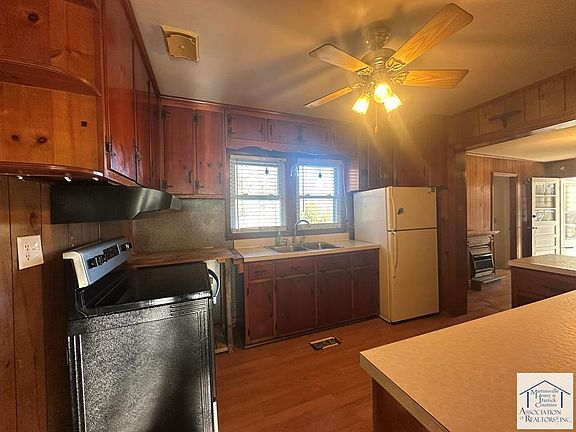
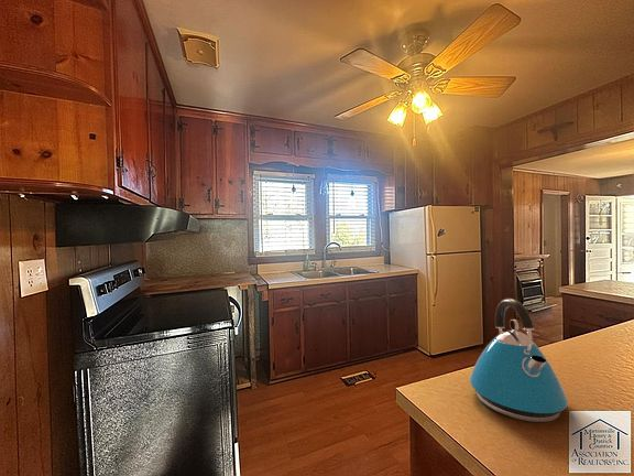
+ kettle [469,298,569,423]
